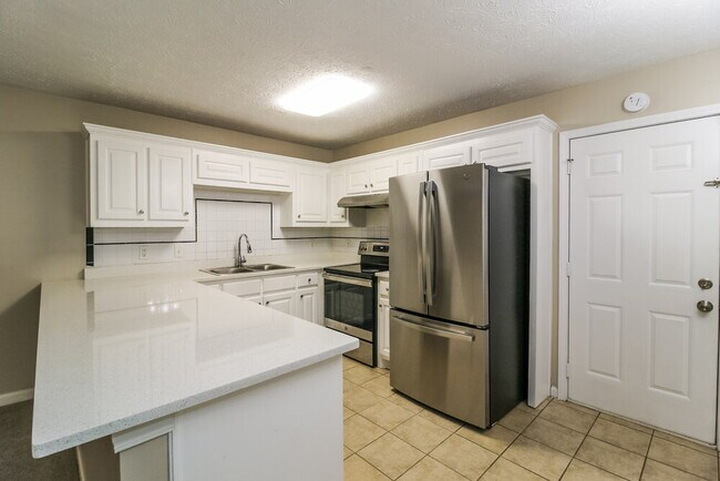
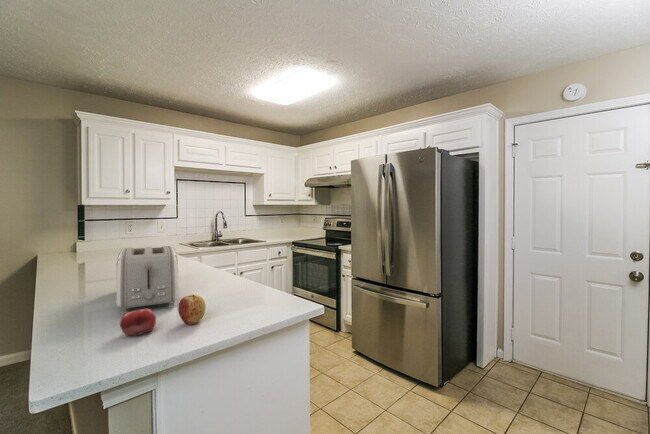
+ toaster [115,245,179,314]
+ apple [177,294,207,325]
+ fruit [119,308,157,337]
